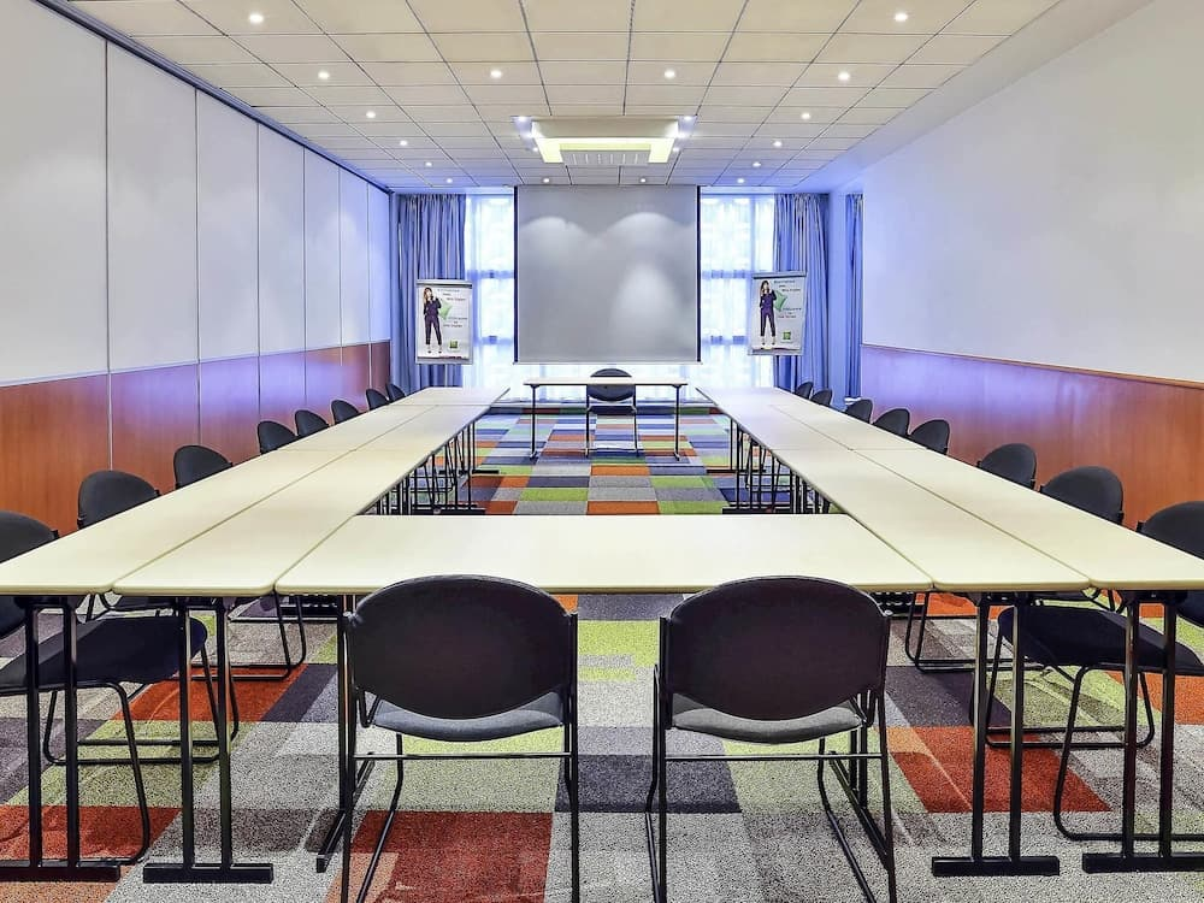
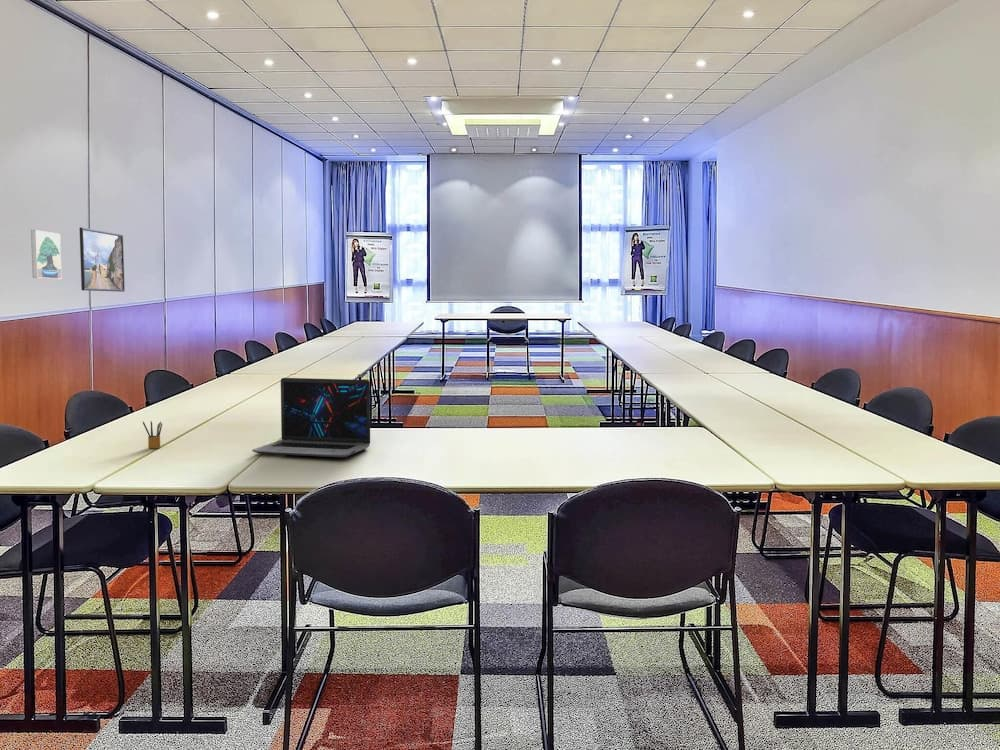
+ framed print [30,229,63,280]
+ pencil box [142,420,164,449]
+ laptop [251,377,371,458]
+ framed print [79,227,126,293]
